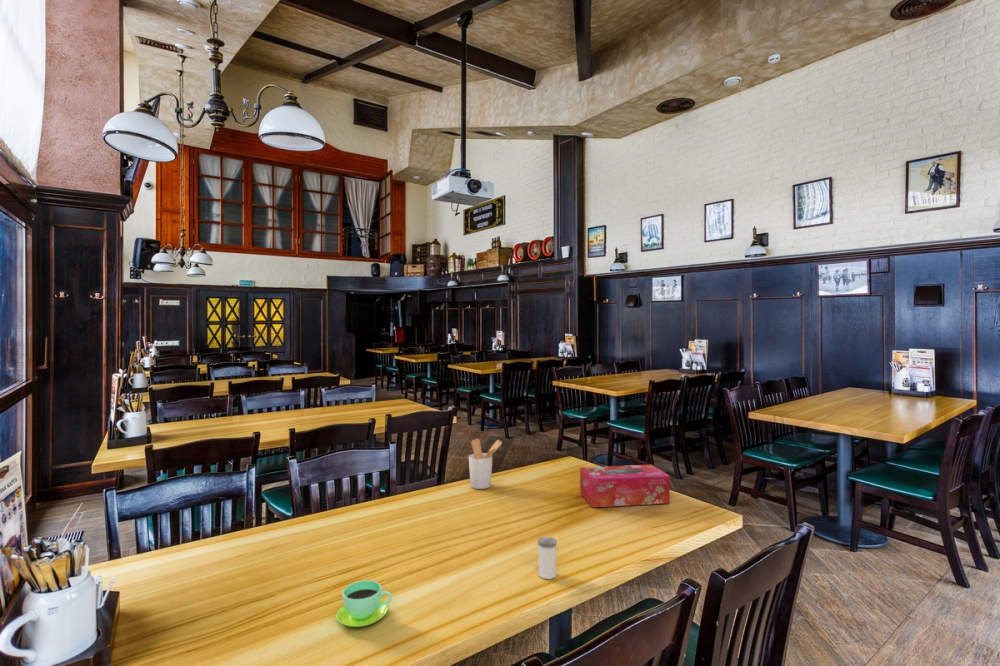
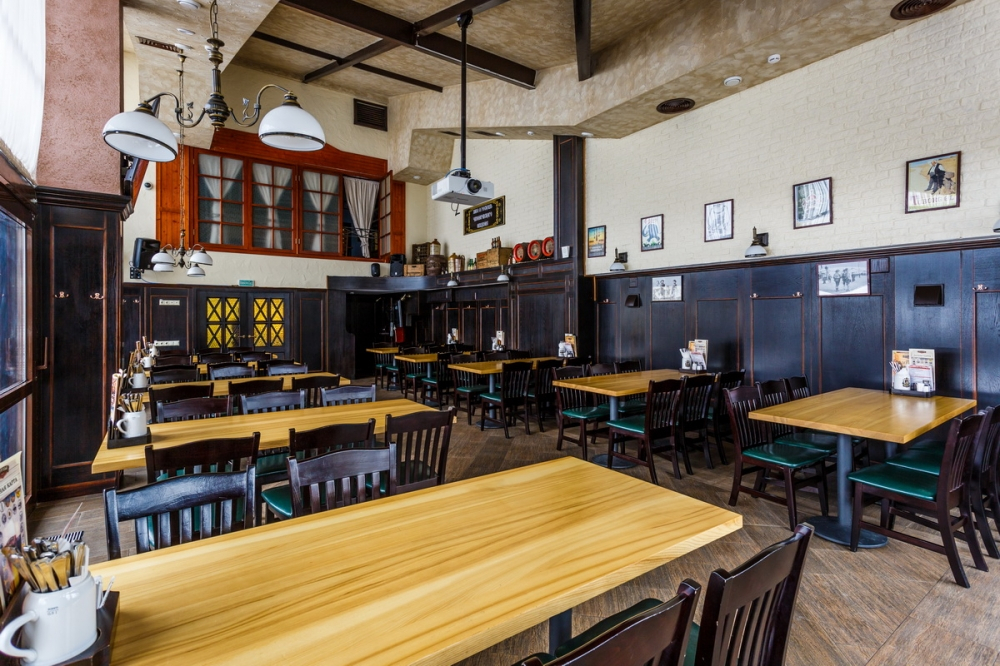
- cup [335,579,393,628]
- tissue box [579,464,671,508]
- utensil holder [468,438,503,490]
- salt shaker [537,536,558,580]
